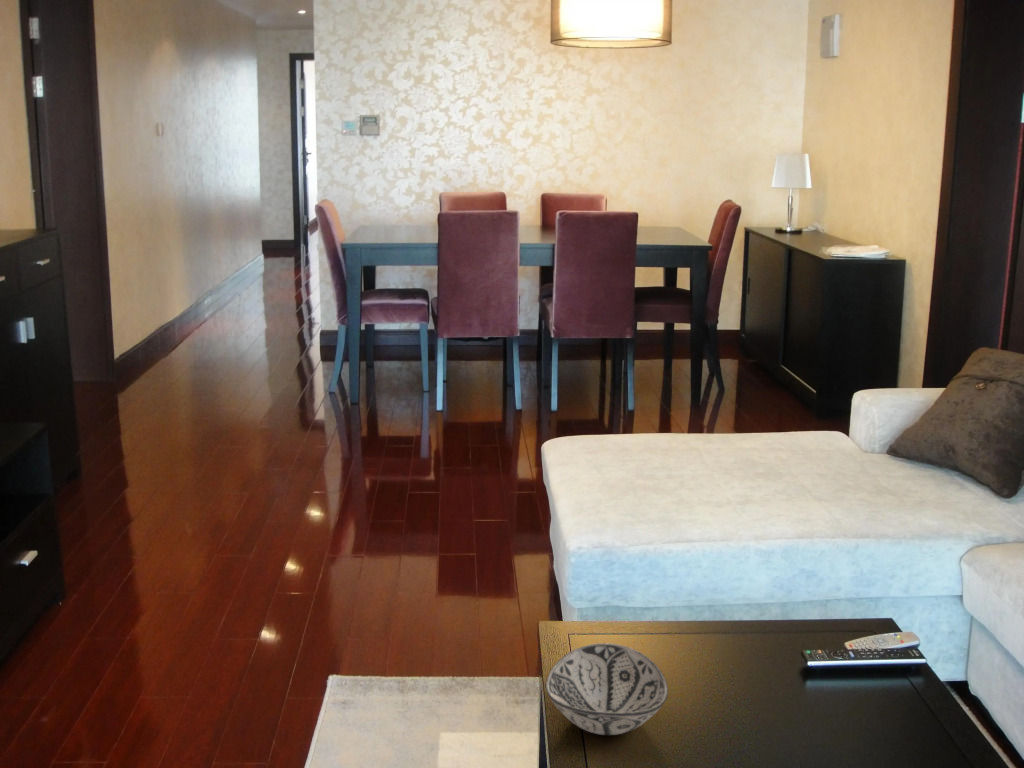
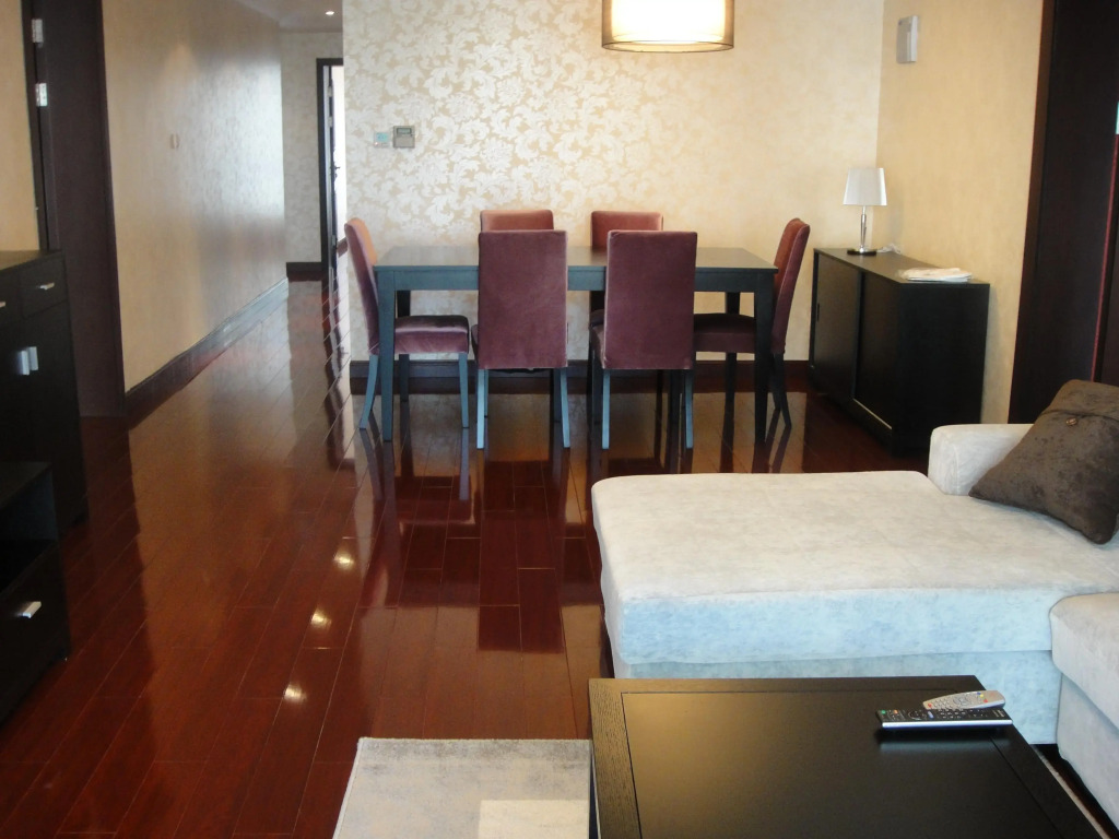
- decorative bowl [545,642,669,736]
